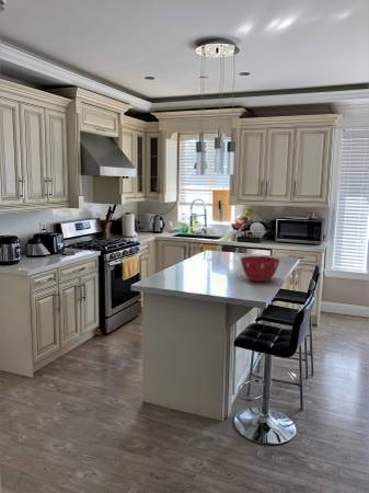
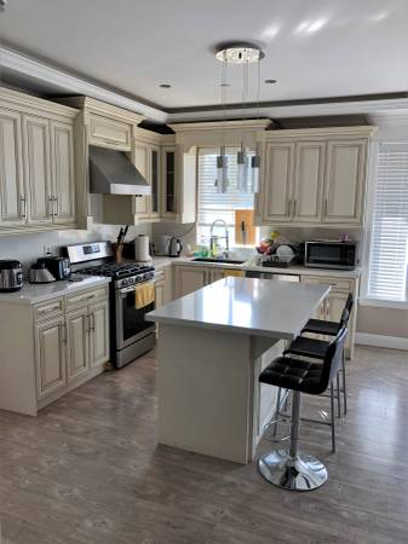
- mixing bowl [239,255,281,283]
